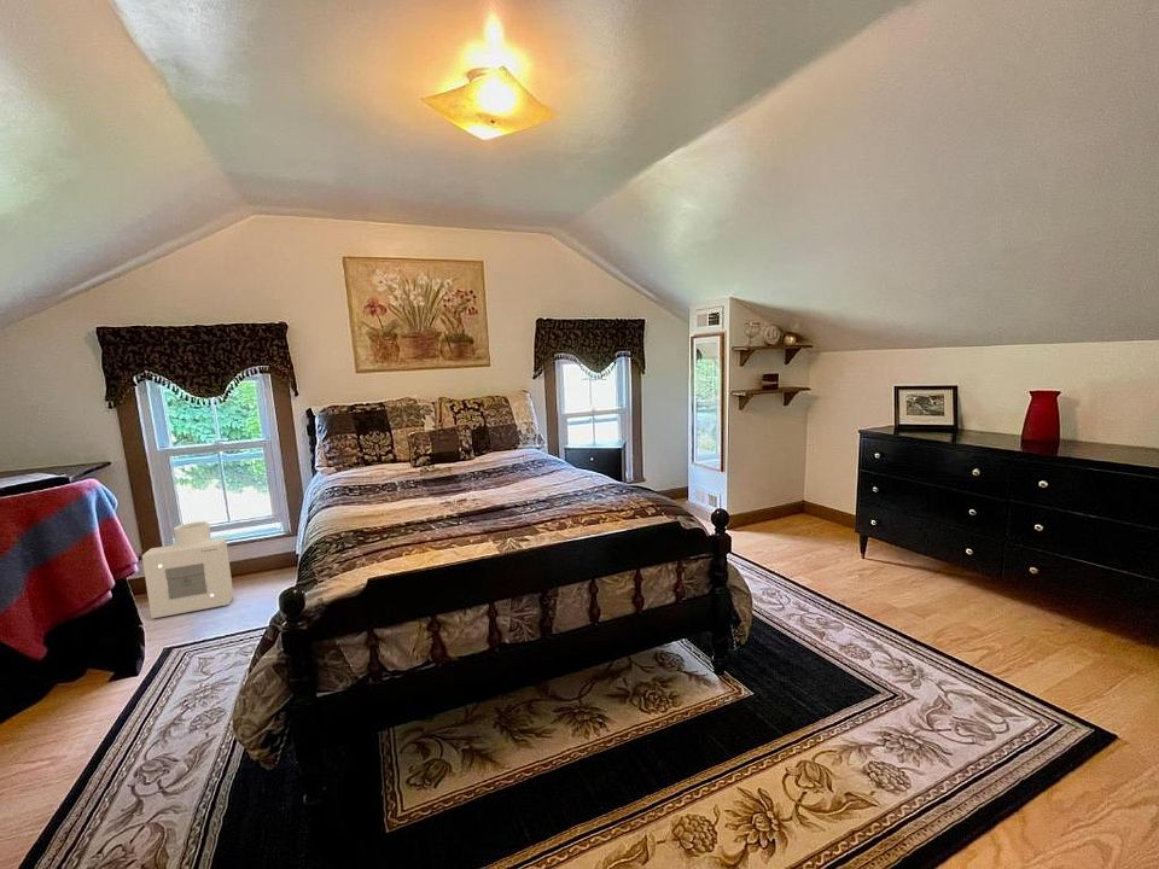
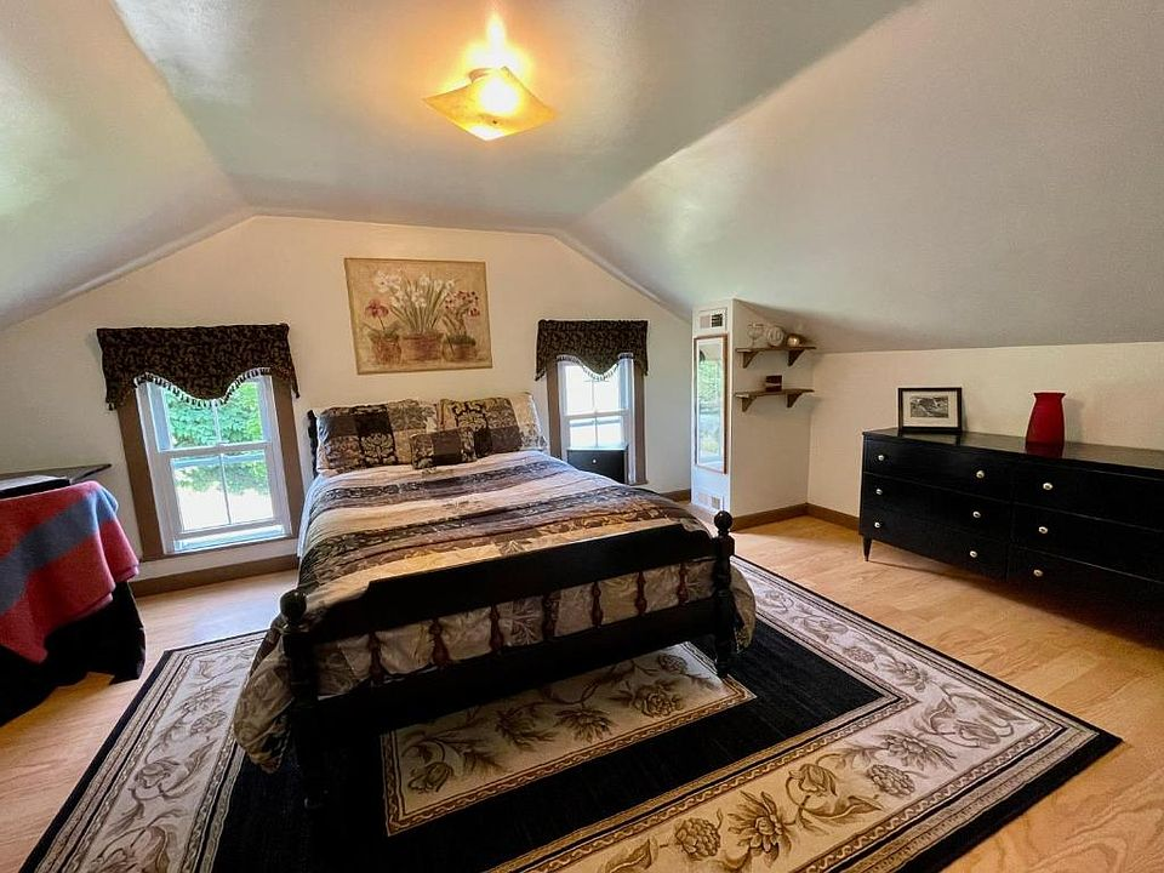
- air purifier [141,520,234,619]
